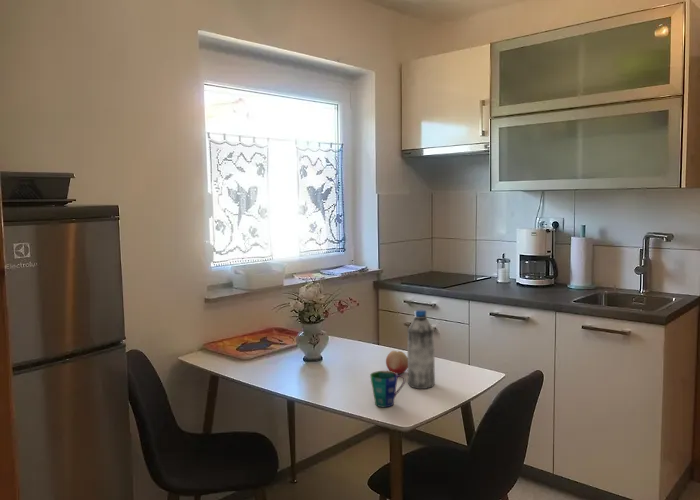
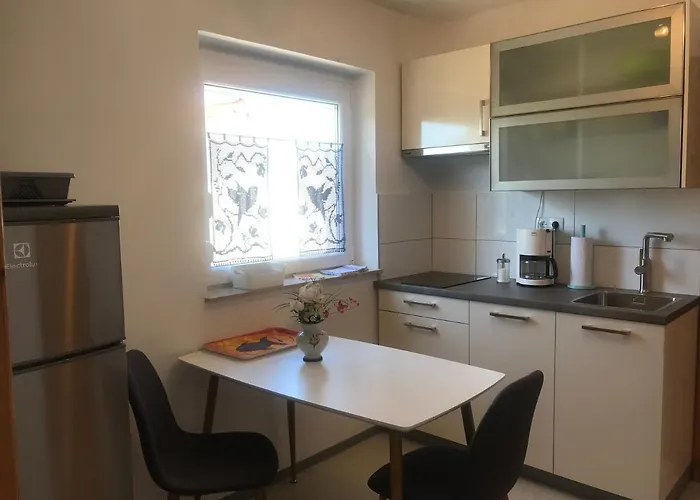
- water bottle [406,309,436,390]
- cup [369,370,406,408]
- fruit [385,350,408,375]
